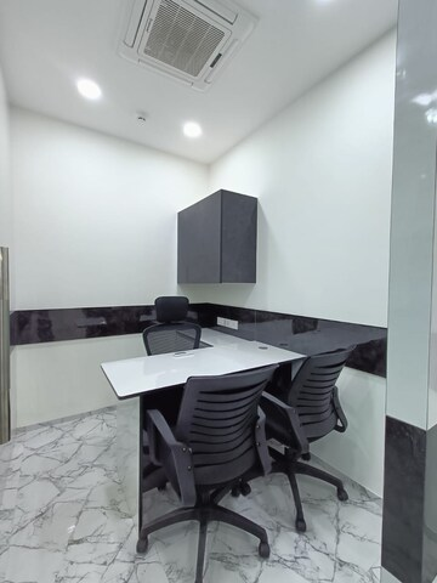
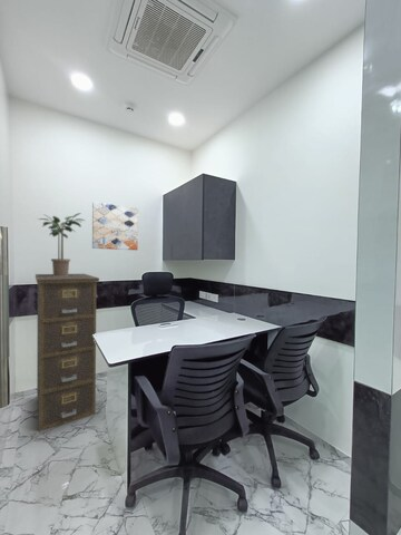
+ potted plant [37,212,86,276]
+ wall art [91,201,139,251]
+ filing cabinet [35,273,100,432]
